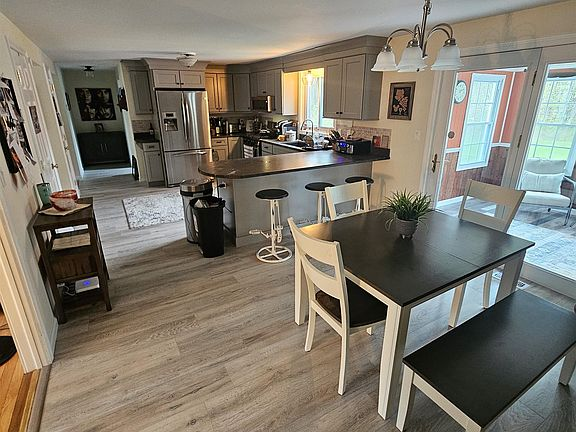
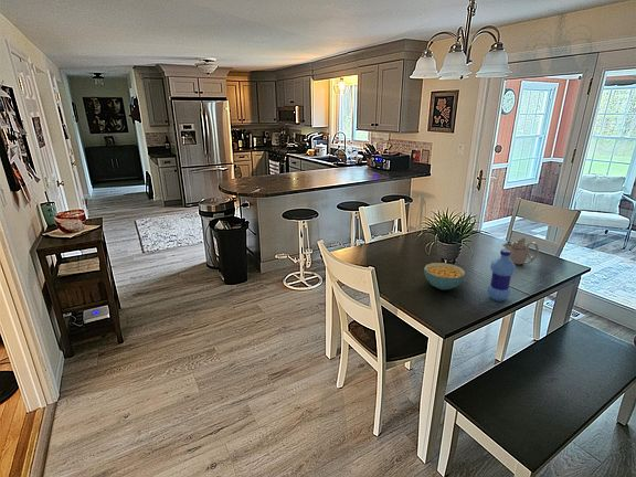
+ teapot [501,236,540,266]
+ cereal bowl [423,262,466,290]
+ water bottle [487,248,517,303]
